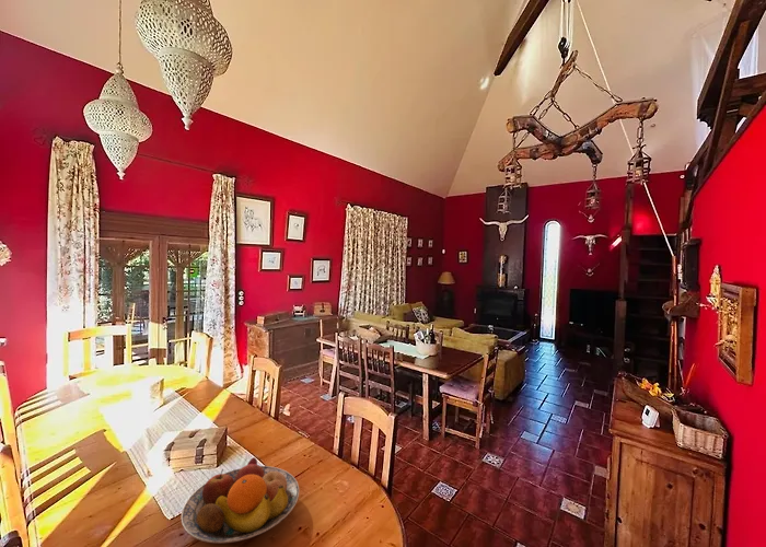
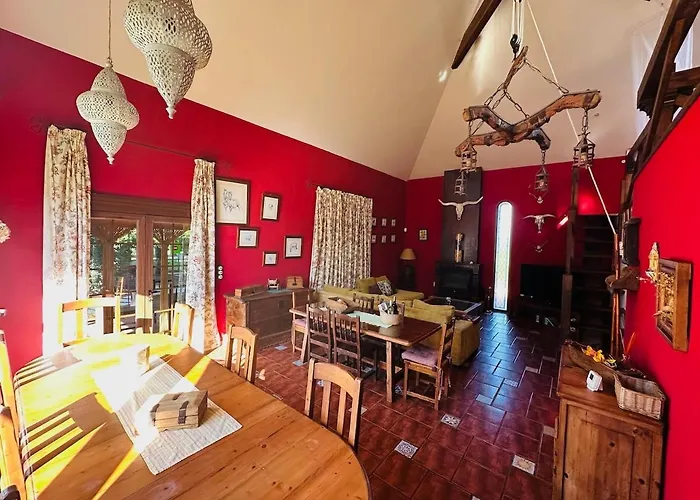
- fruit bowl [181,456,300,544]
